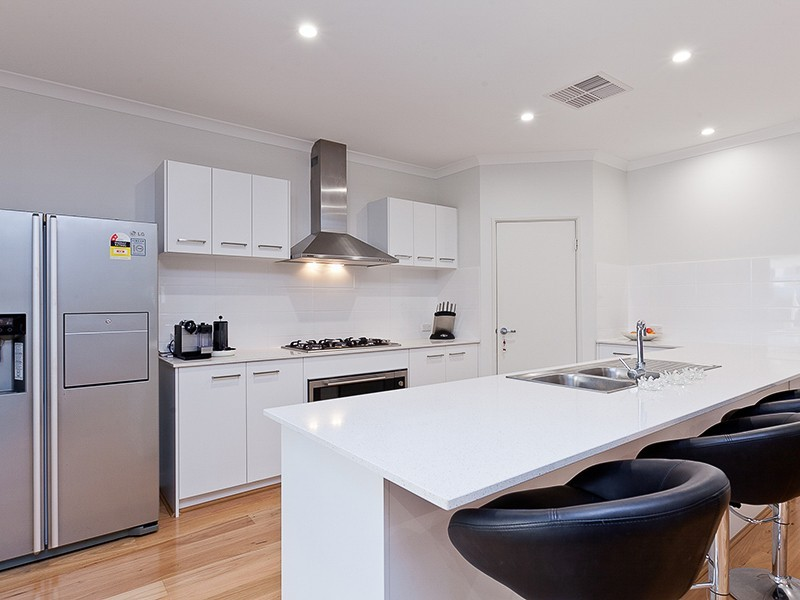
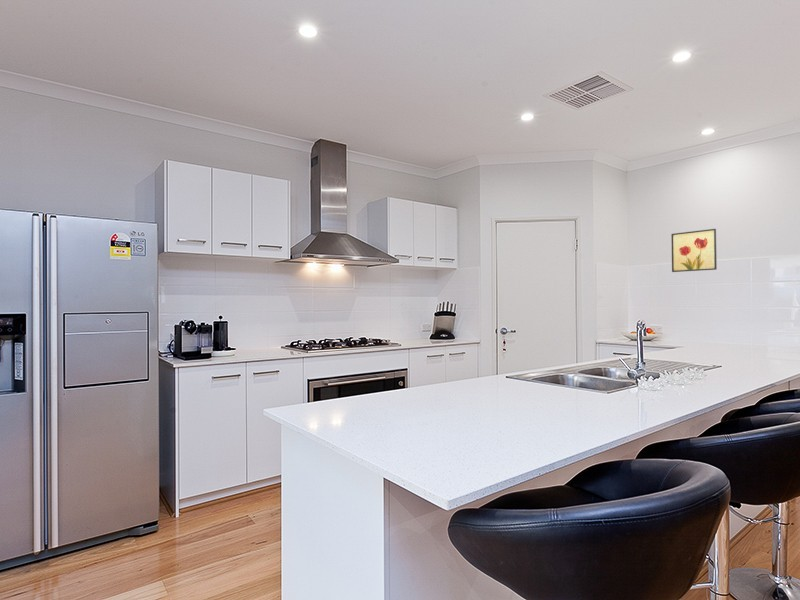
+ wall art [670,228,718,273]
